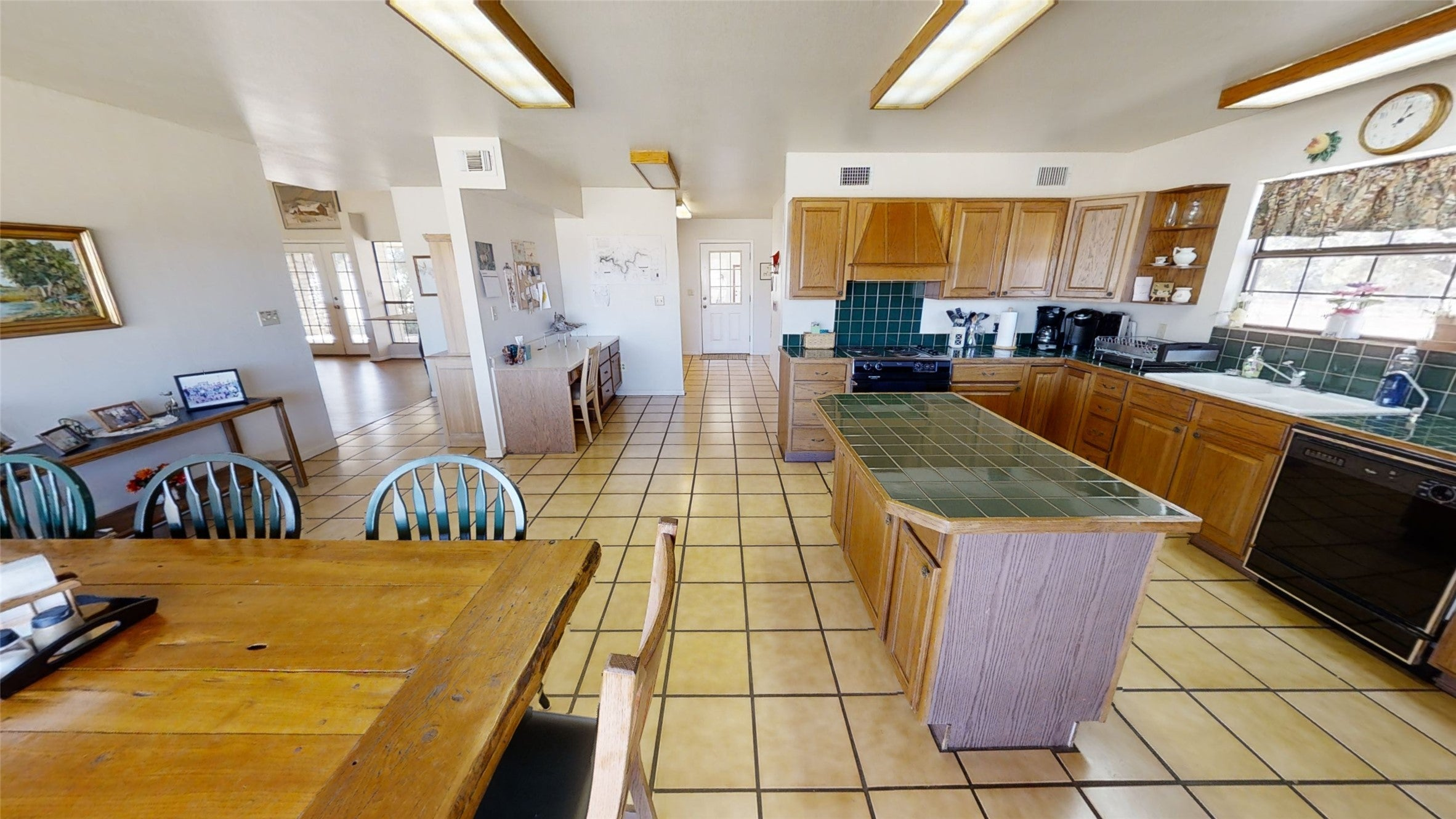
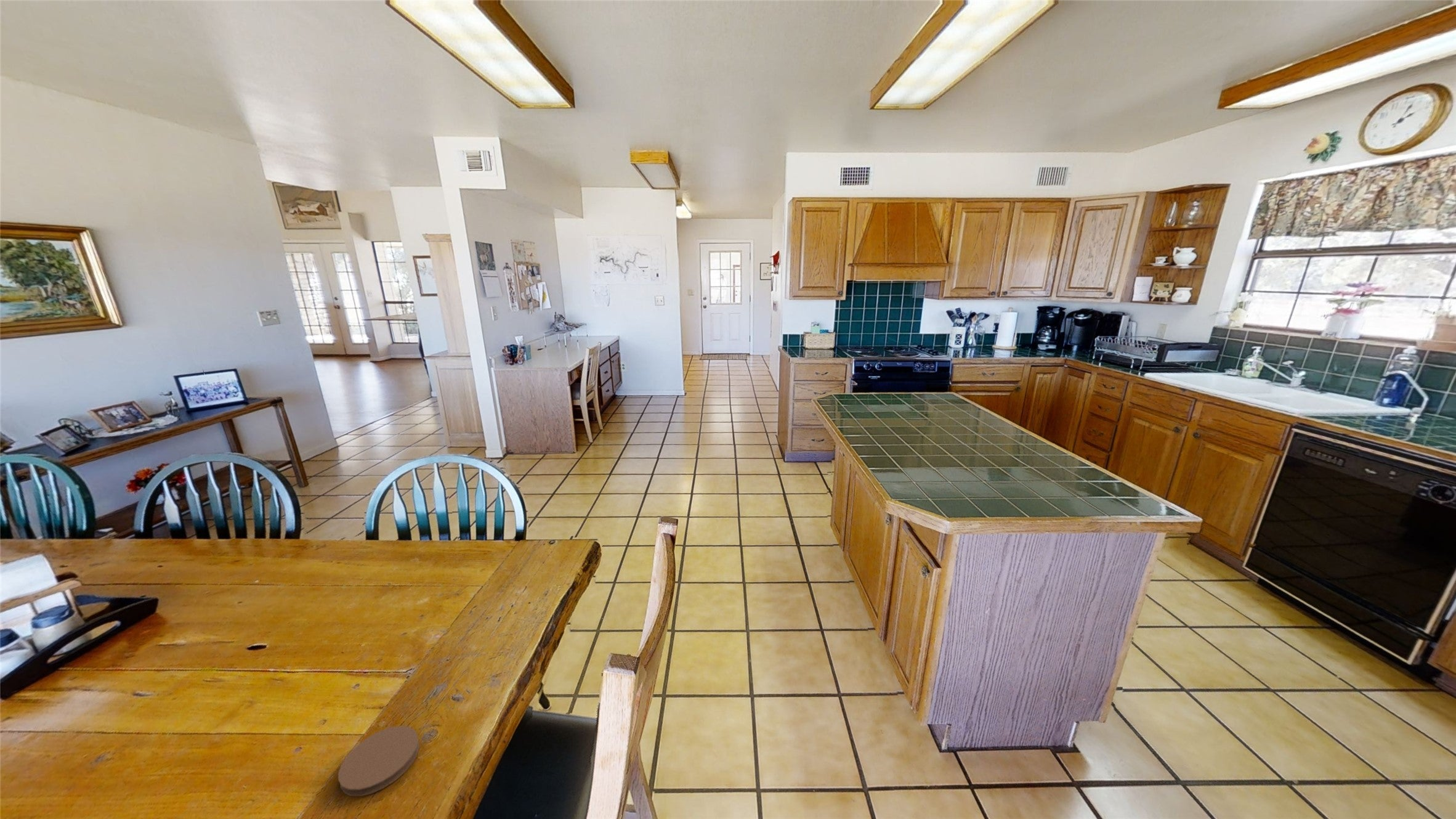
+ coaster [338,725,420,797]
